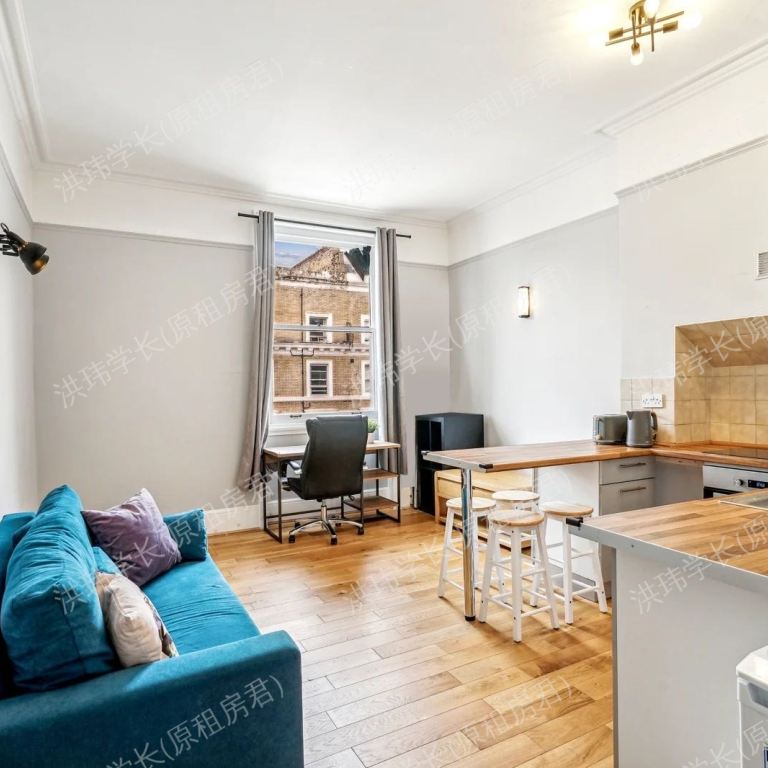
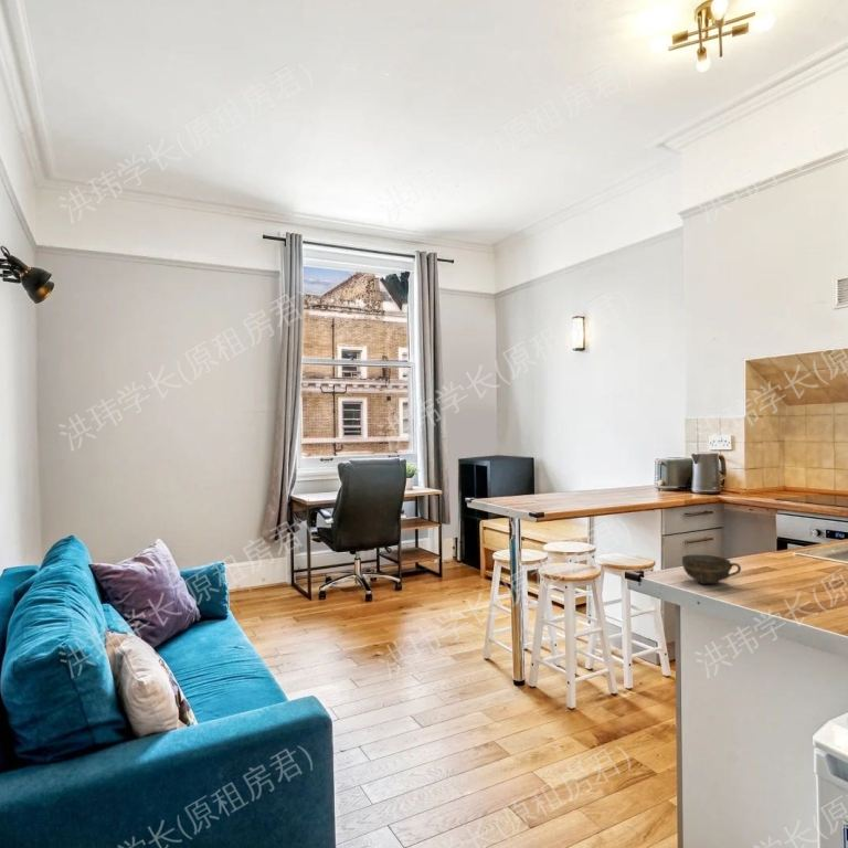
+ cup [681,554,742,585]
